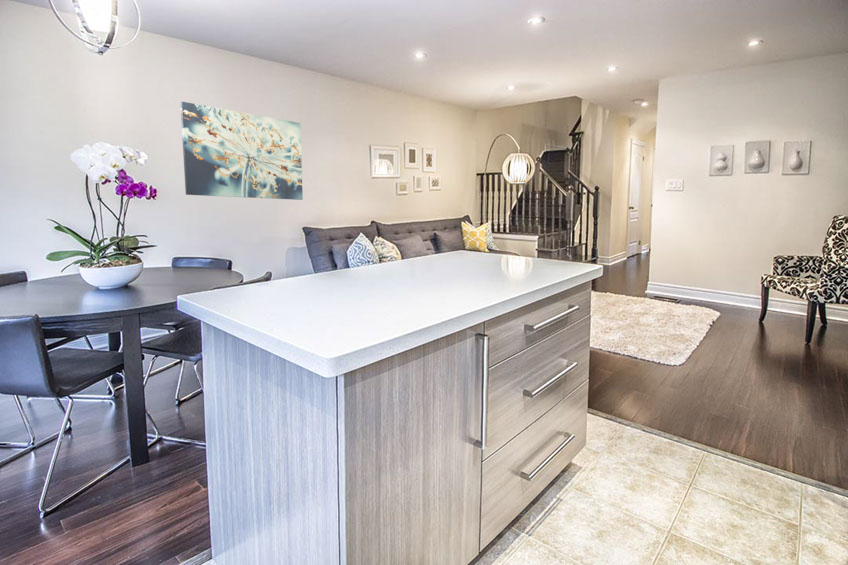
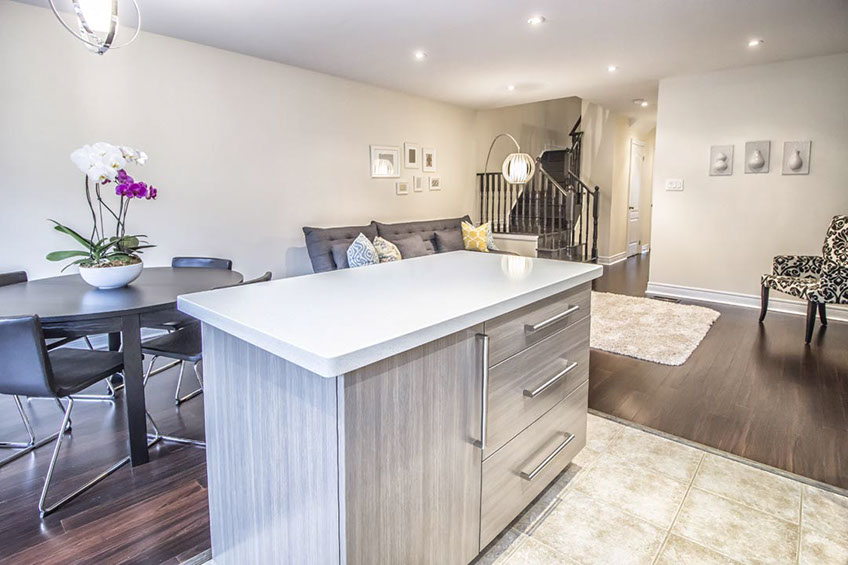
- wall art [179,101,304,201]
